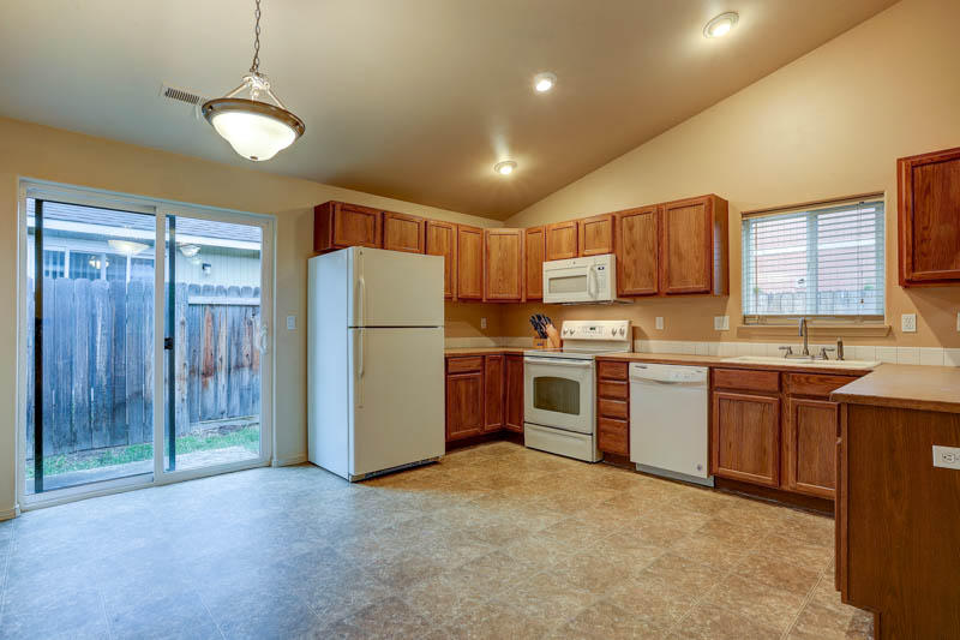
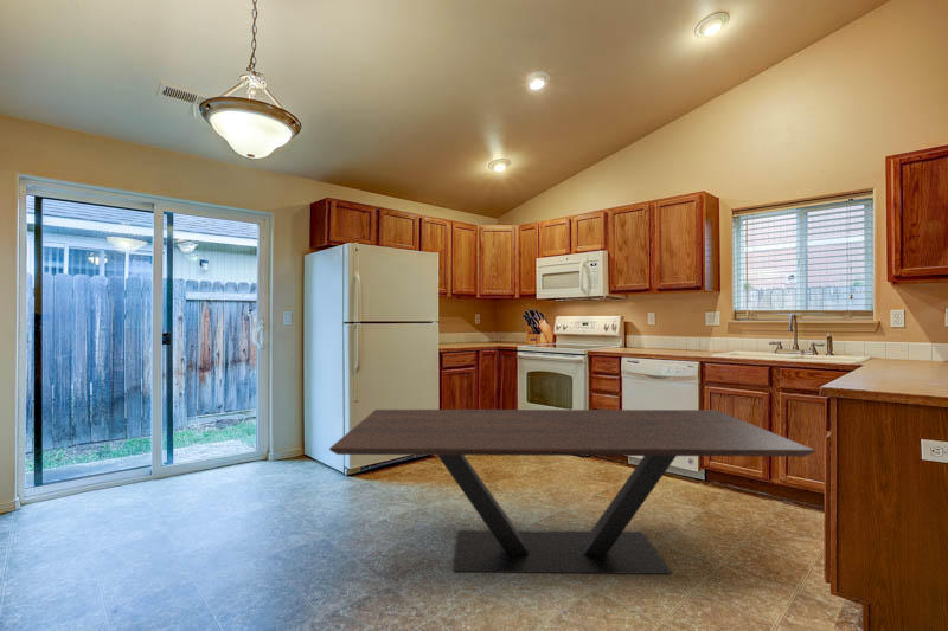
+ dining table [328,408,816,575]
